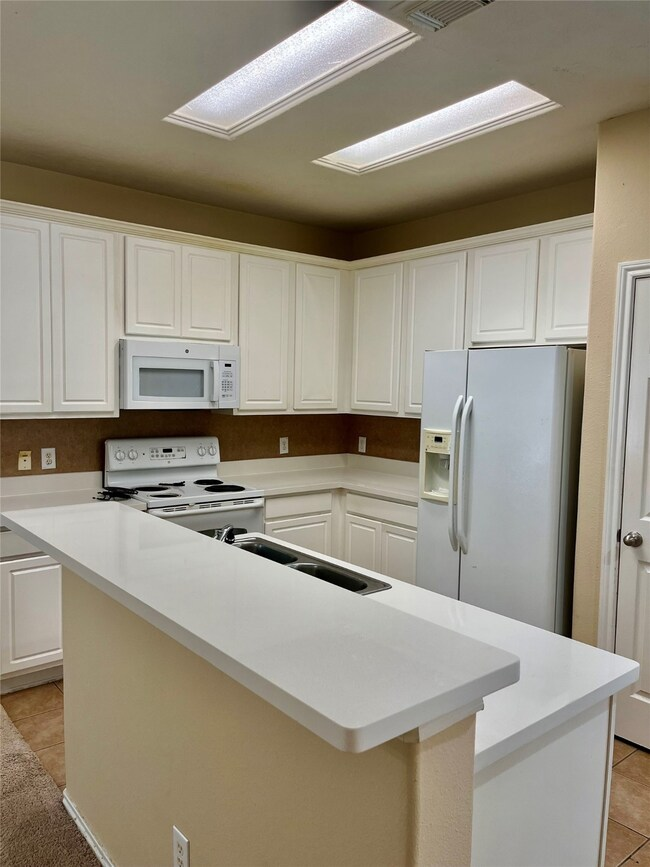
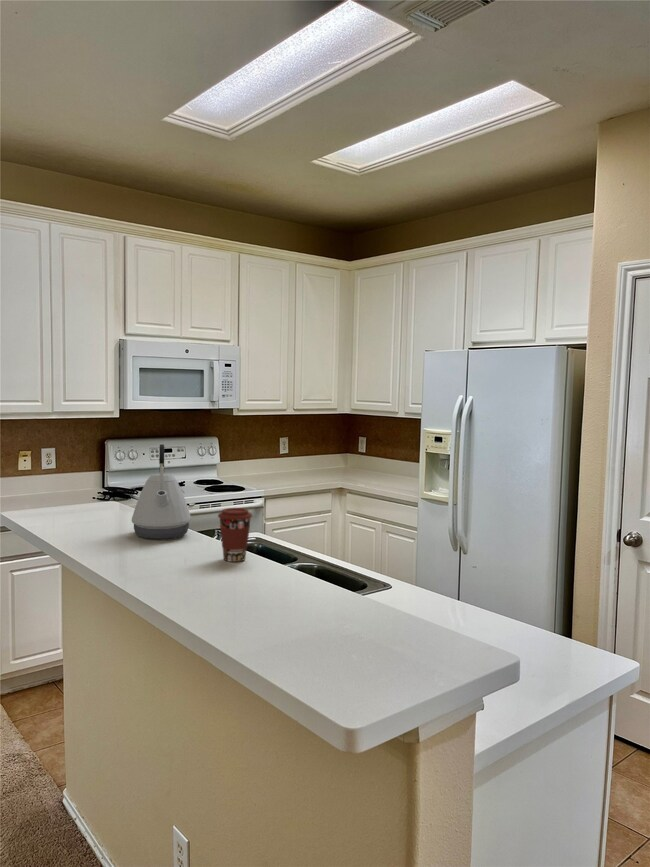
+ kettle [131,443,192,540]
+ coffee cup [217,507,253,563]
